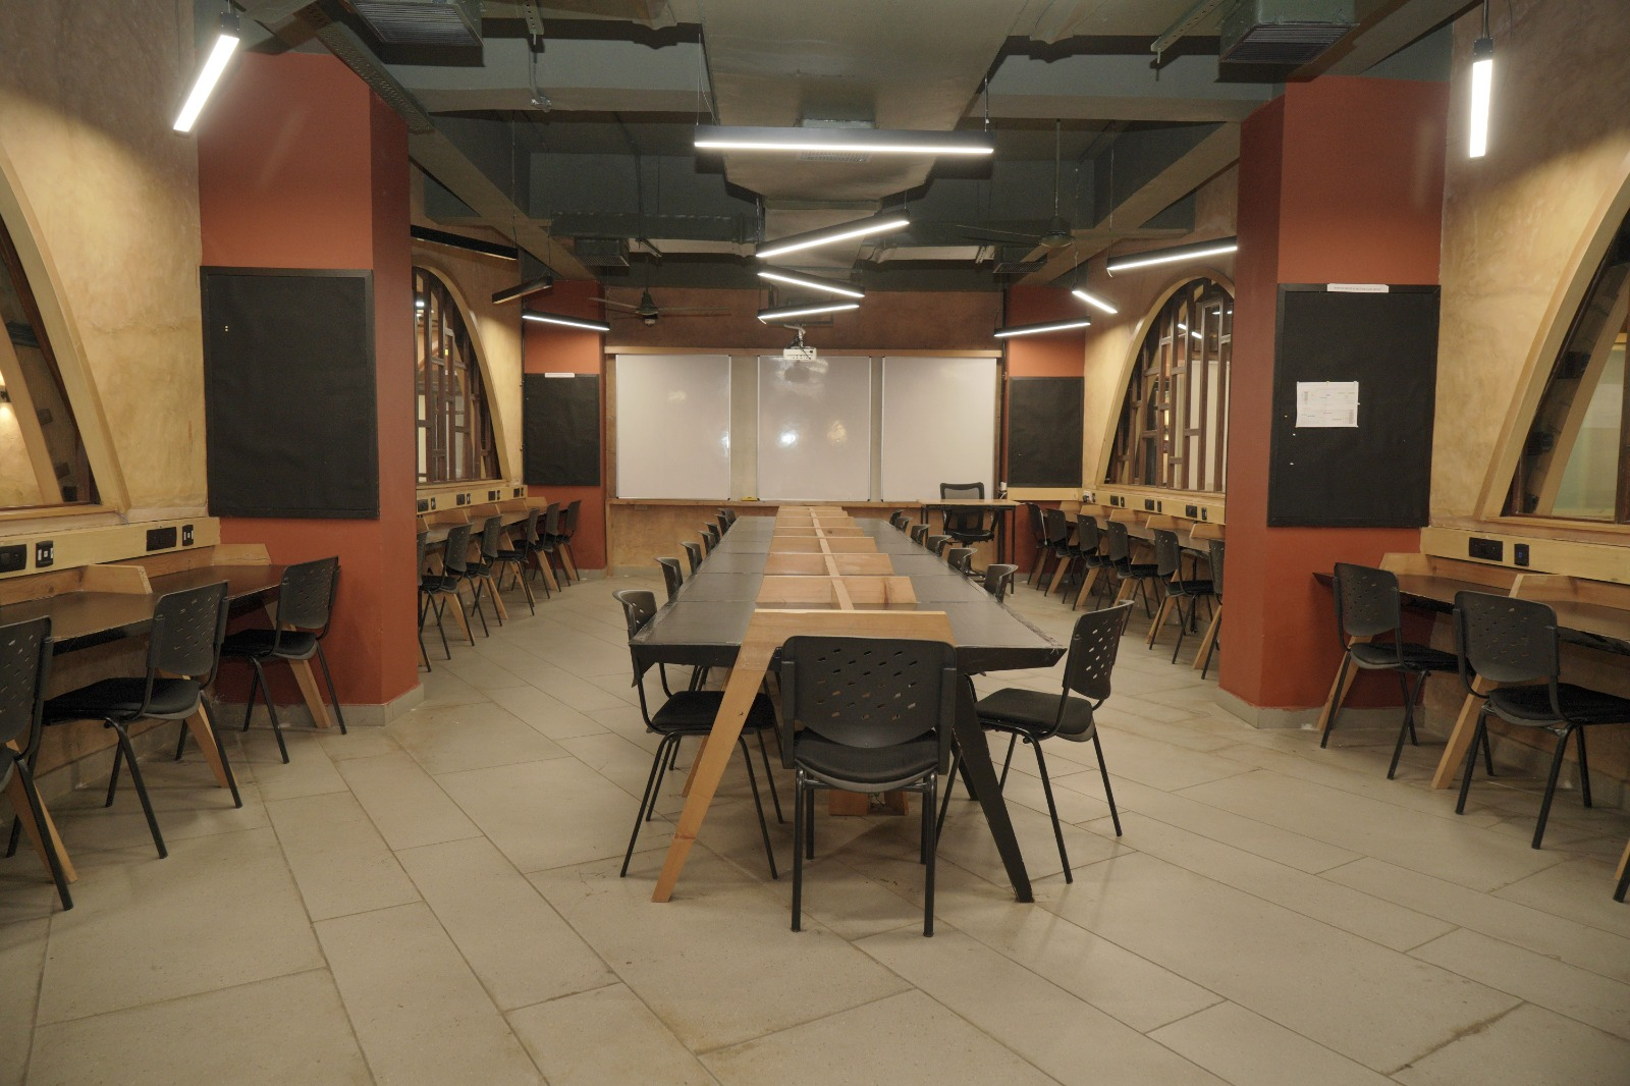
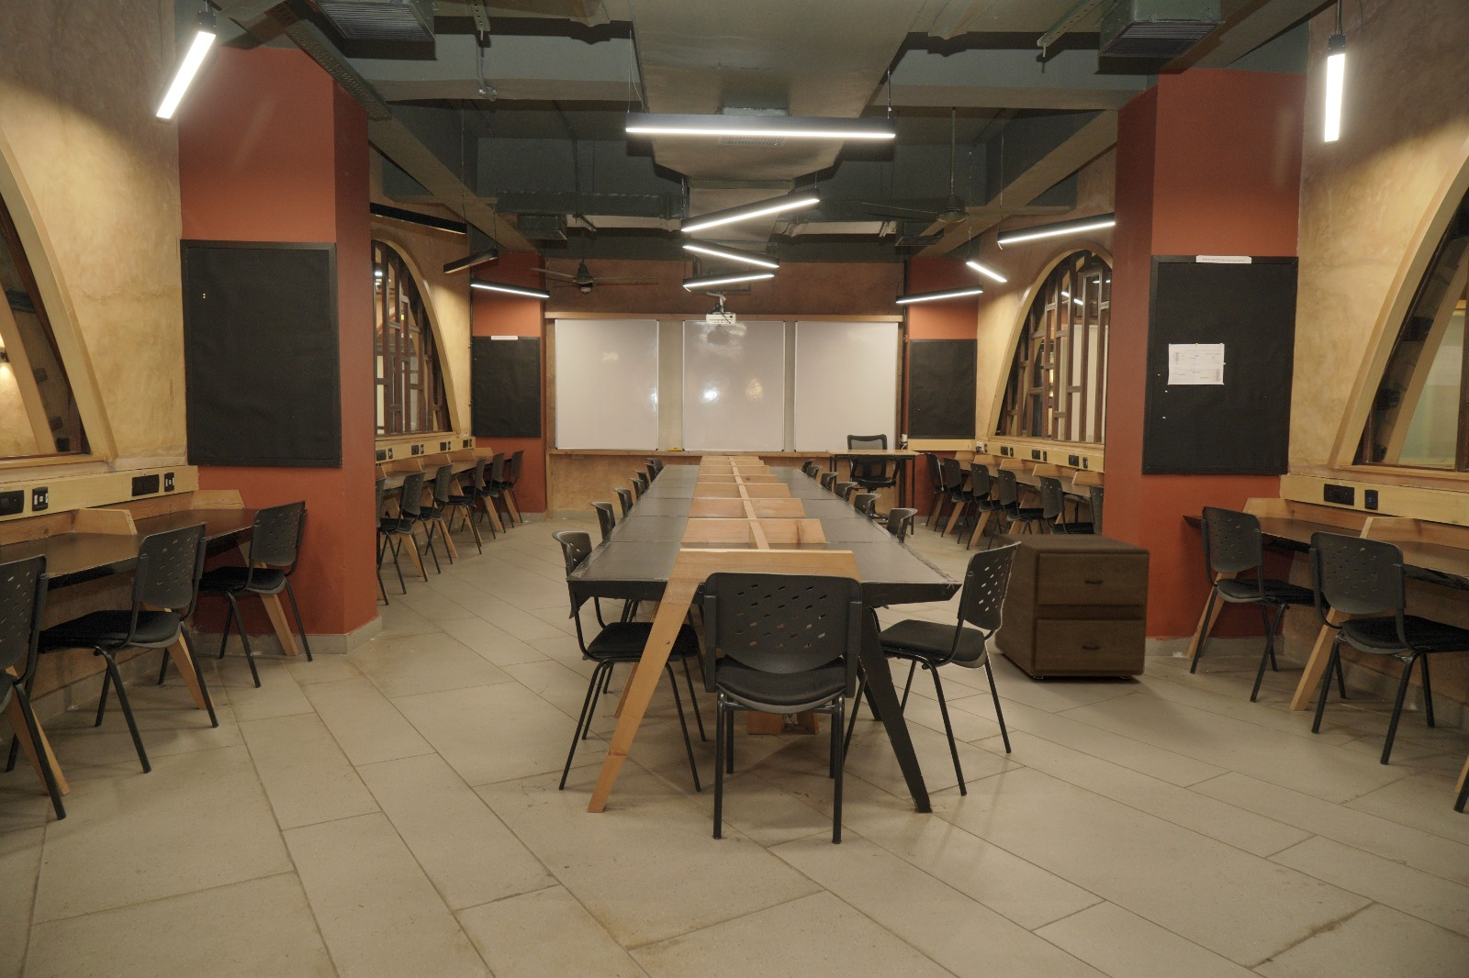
+ filing cabinet [994,533,1150,681]
